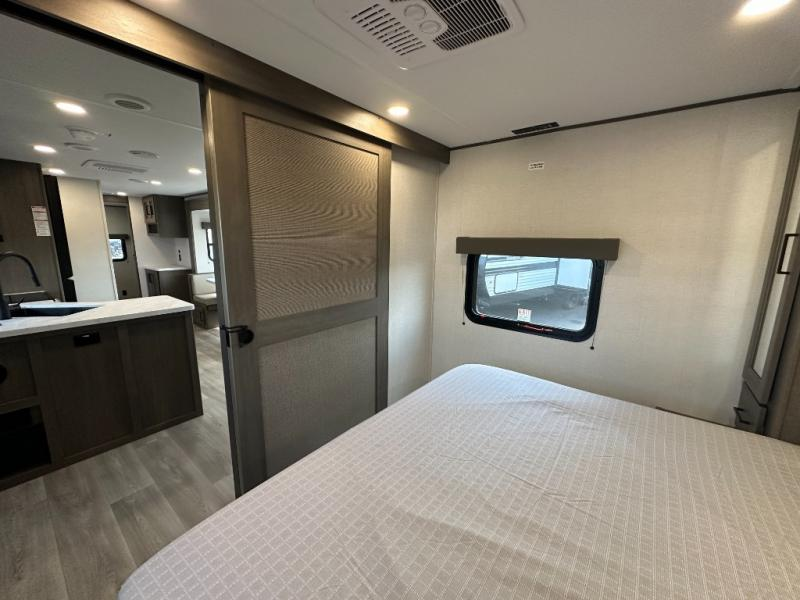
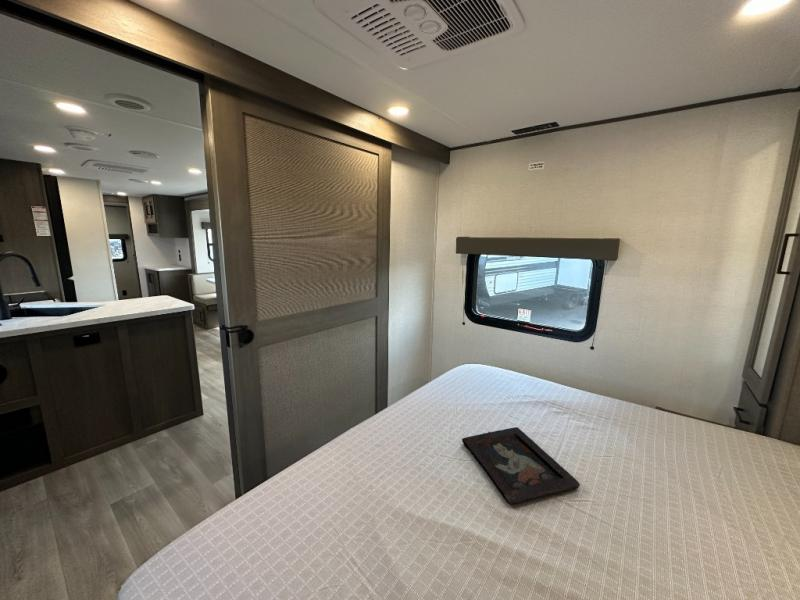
+ decorative tray [461,426,581,506]
